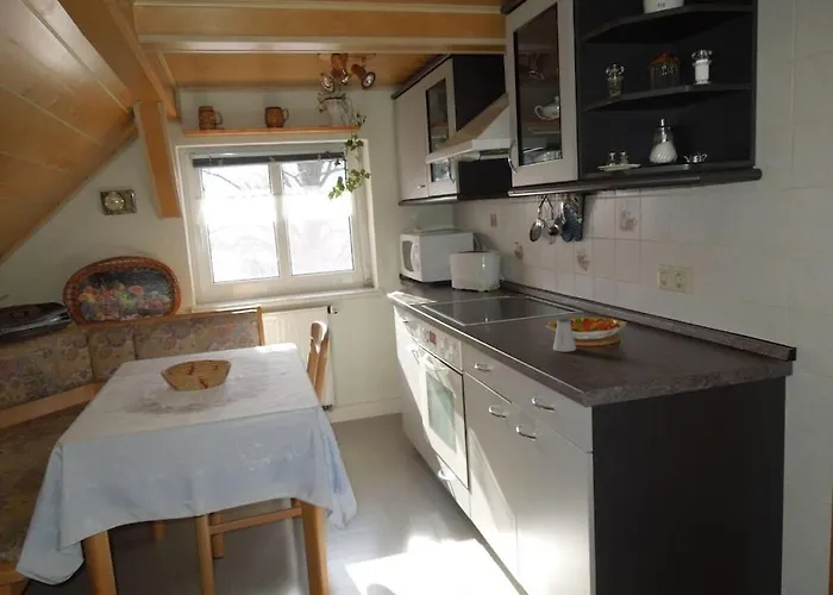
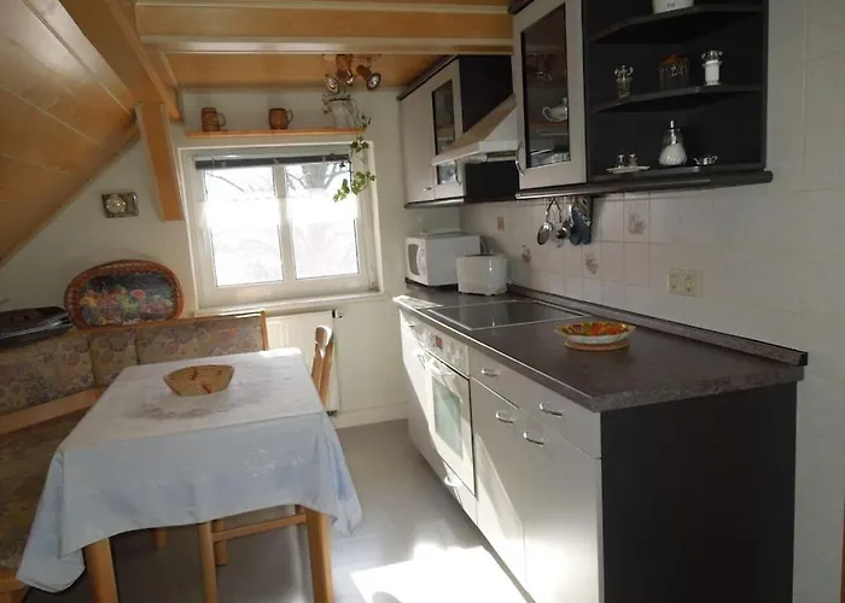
- saltshaker [552,317,577,352]
